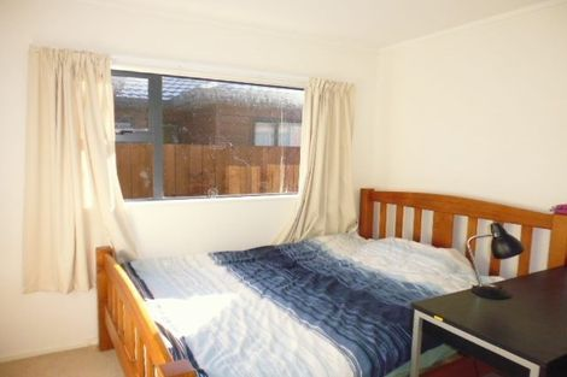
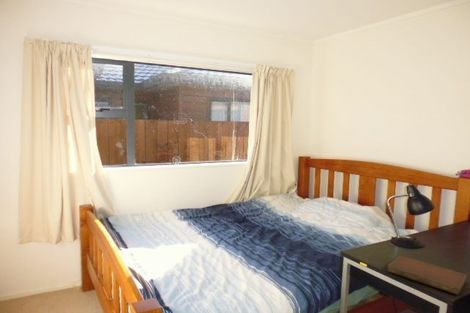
+ notebook [386,255,468,296]
